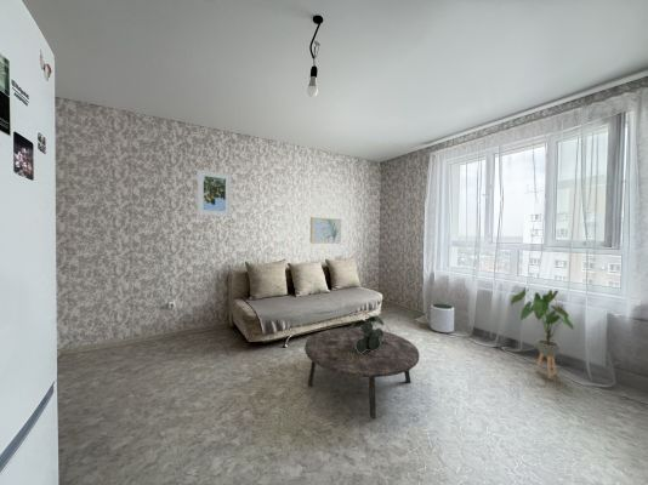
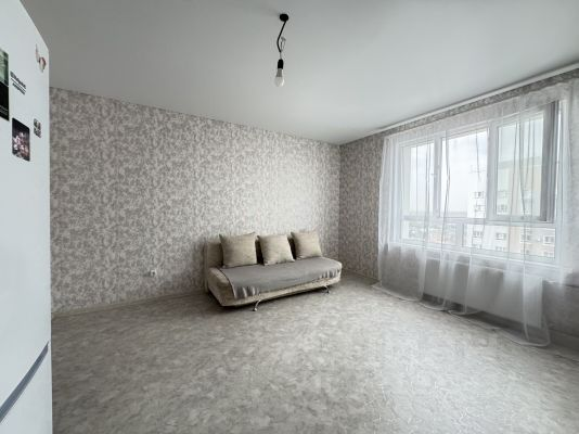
- wall art [309,216,342,245]
- coffee table [303,326,421,420]
- plant pot [430,303,455,335]
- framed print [195,169,232,218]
- potted plant [345,314,393,354]
- house plant [510,286,575,380]
